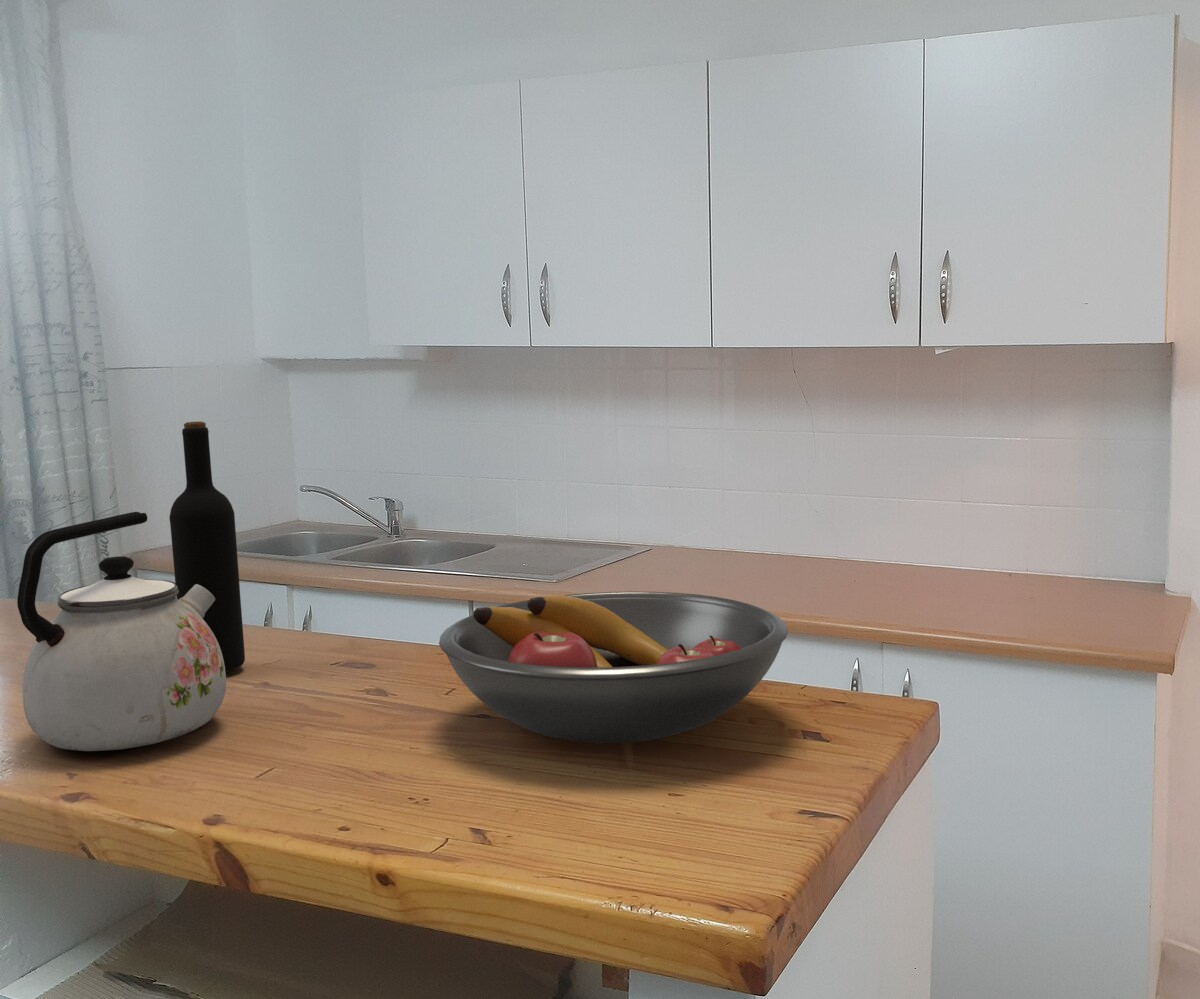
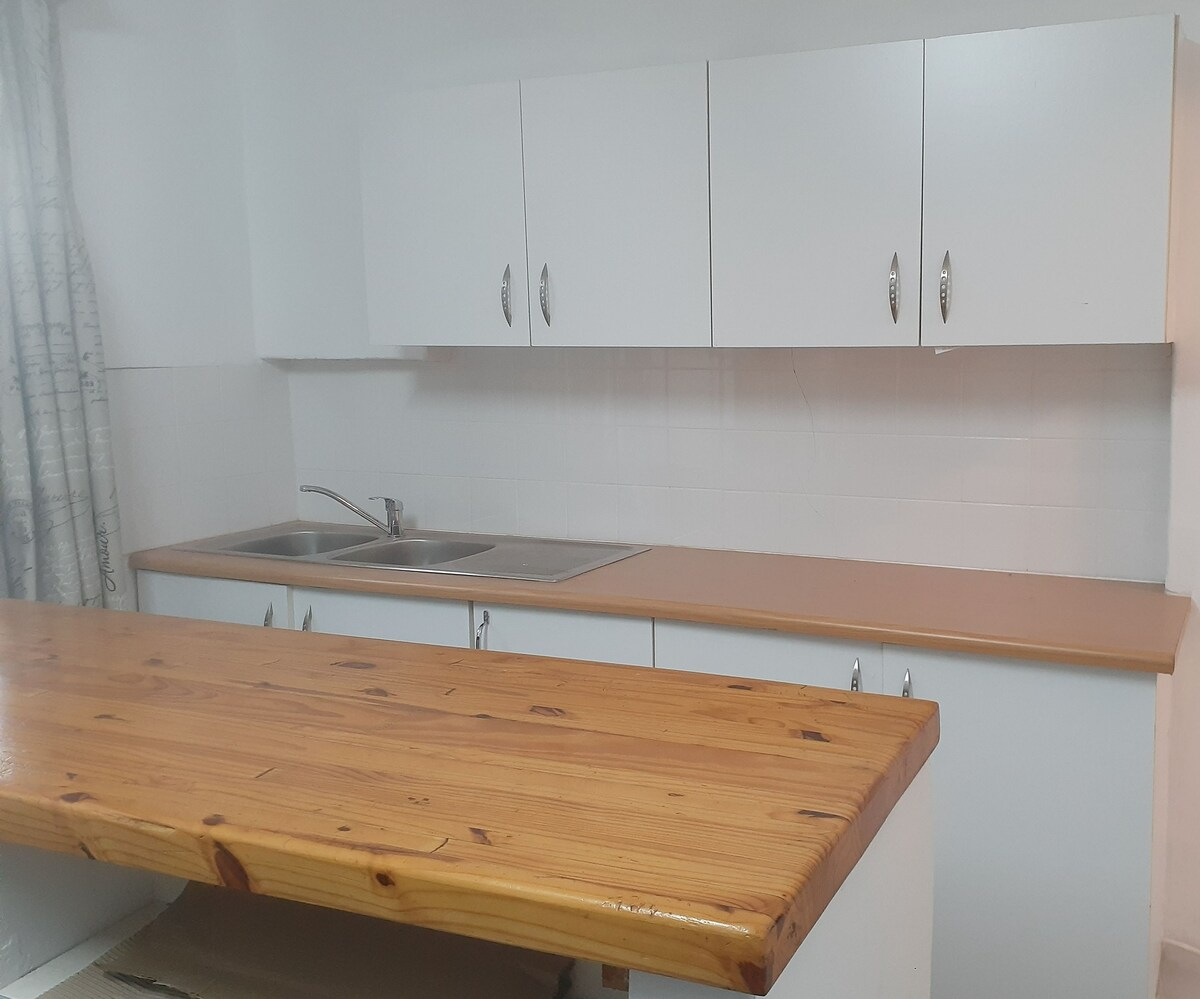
- wine bottle [168,421,246,673]
- kettle [16,511,227,752]
- fruit bowl [438,591,789,744]
